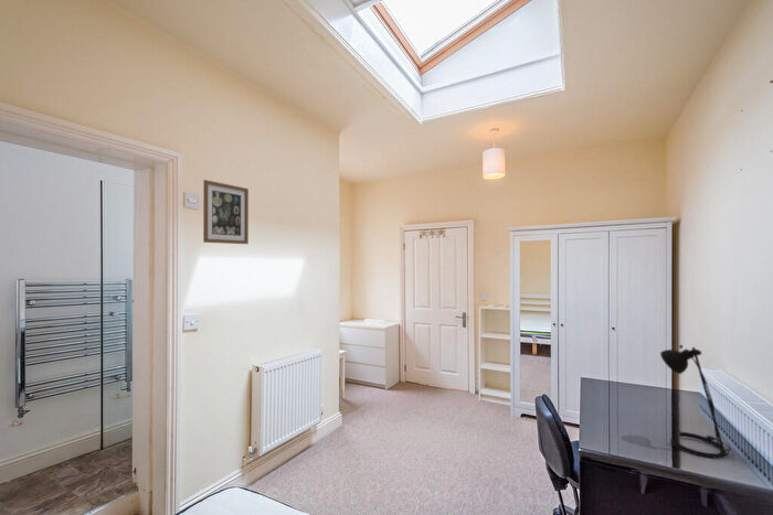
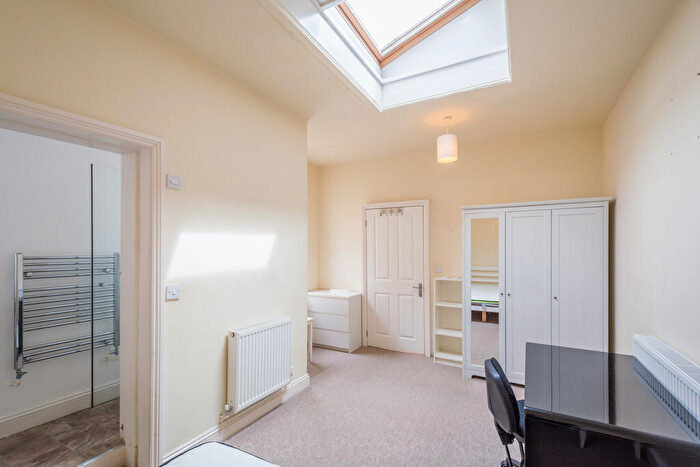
- wall art [202,179,250,245]
- desk lamp [659,344,732,460]
